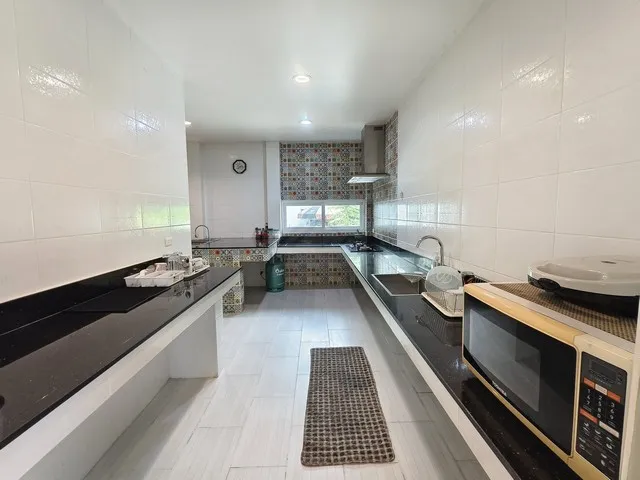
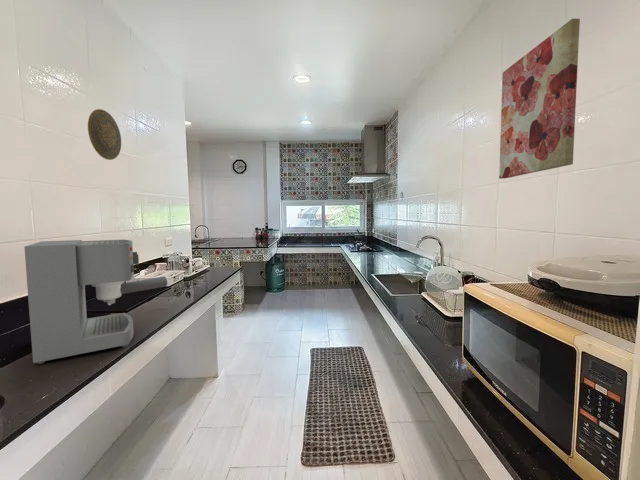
+ decorative plate [87,108,122,161]
+ coffee maker [23,239,168,365]
+ wall art [498,18,581,180]
